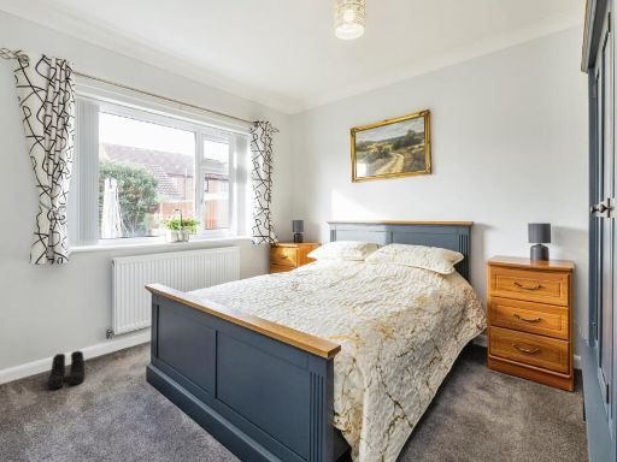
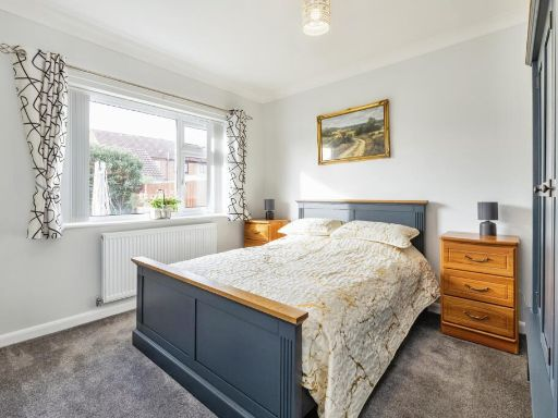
- boots [47,350,86,390]
